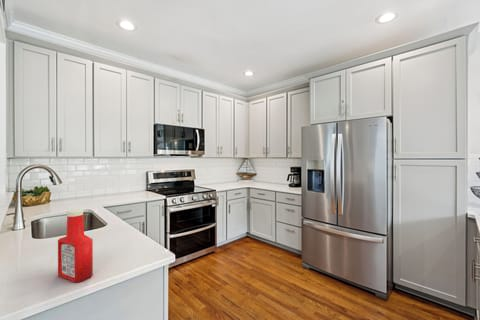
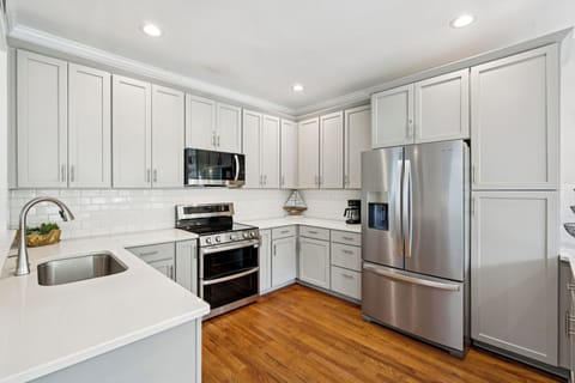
- soap bottle [57,208,94,284]
